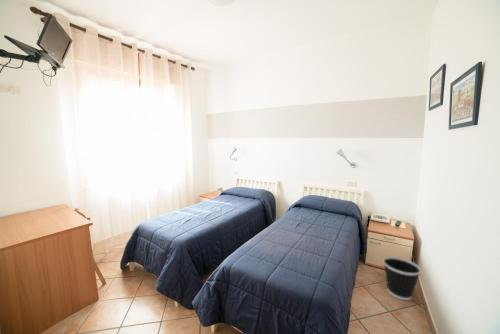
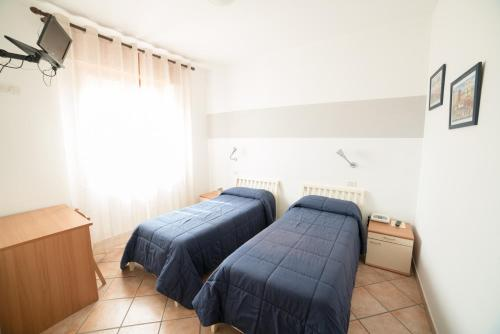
- wastebasket [382,256,422,301]
